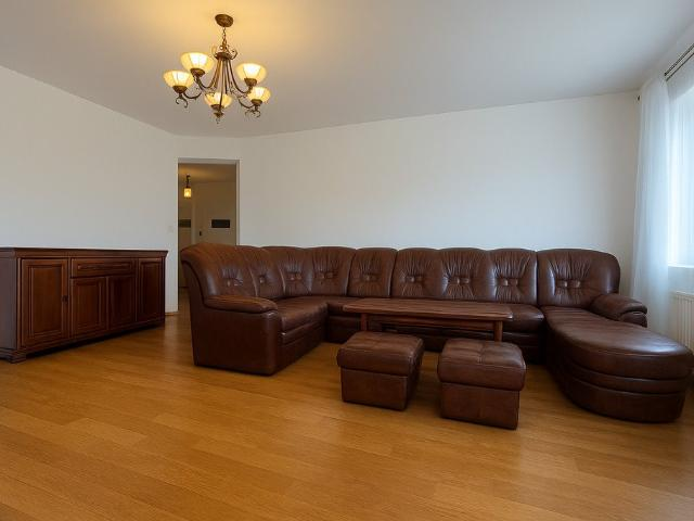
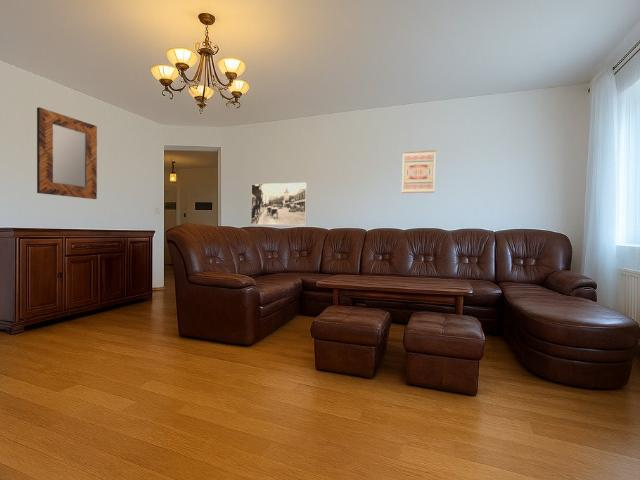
+ wall art [401,149,437,194]
+ home mirror [36,106,98,200]
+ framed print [250,182,308,226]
